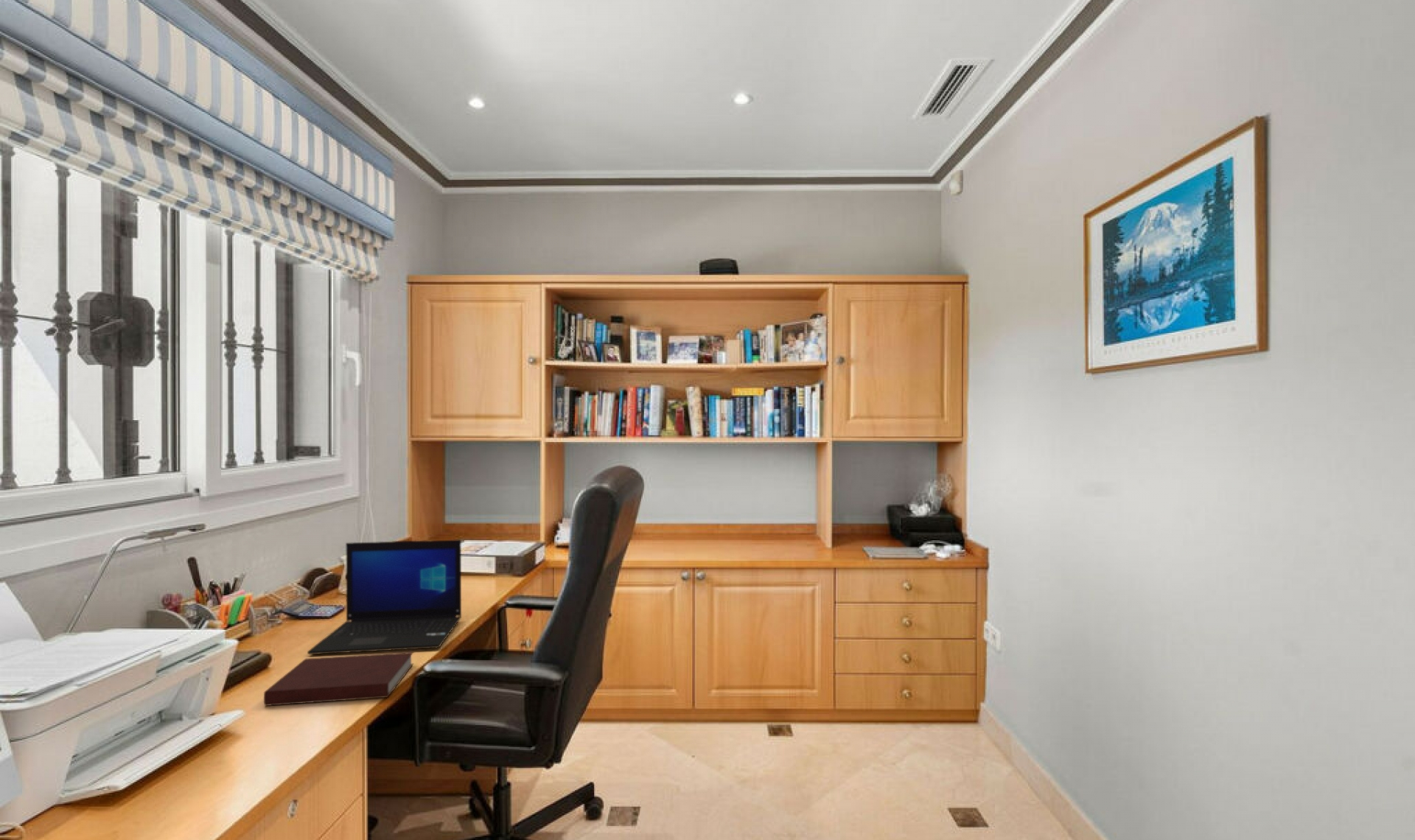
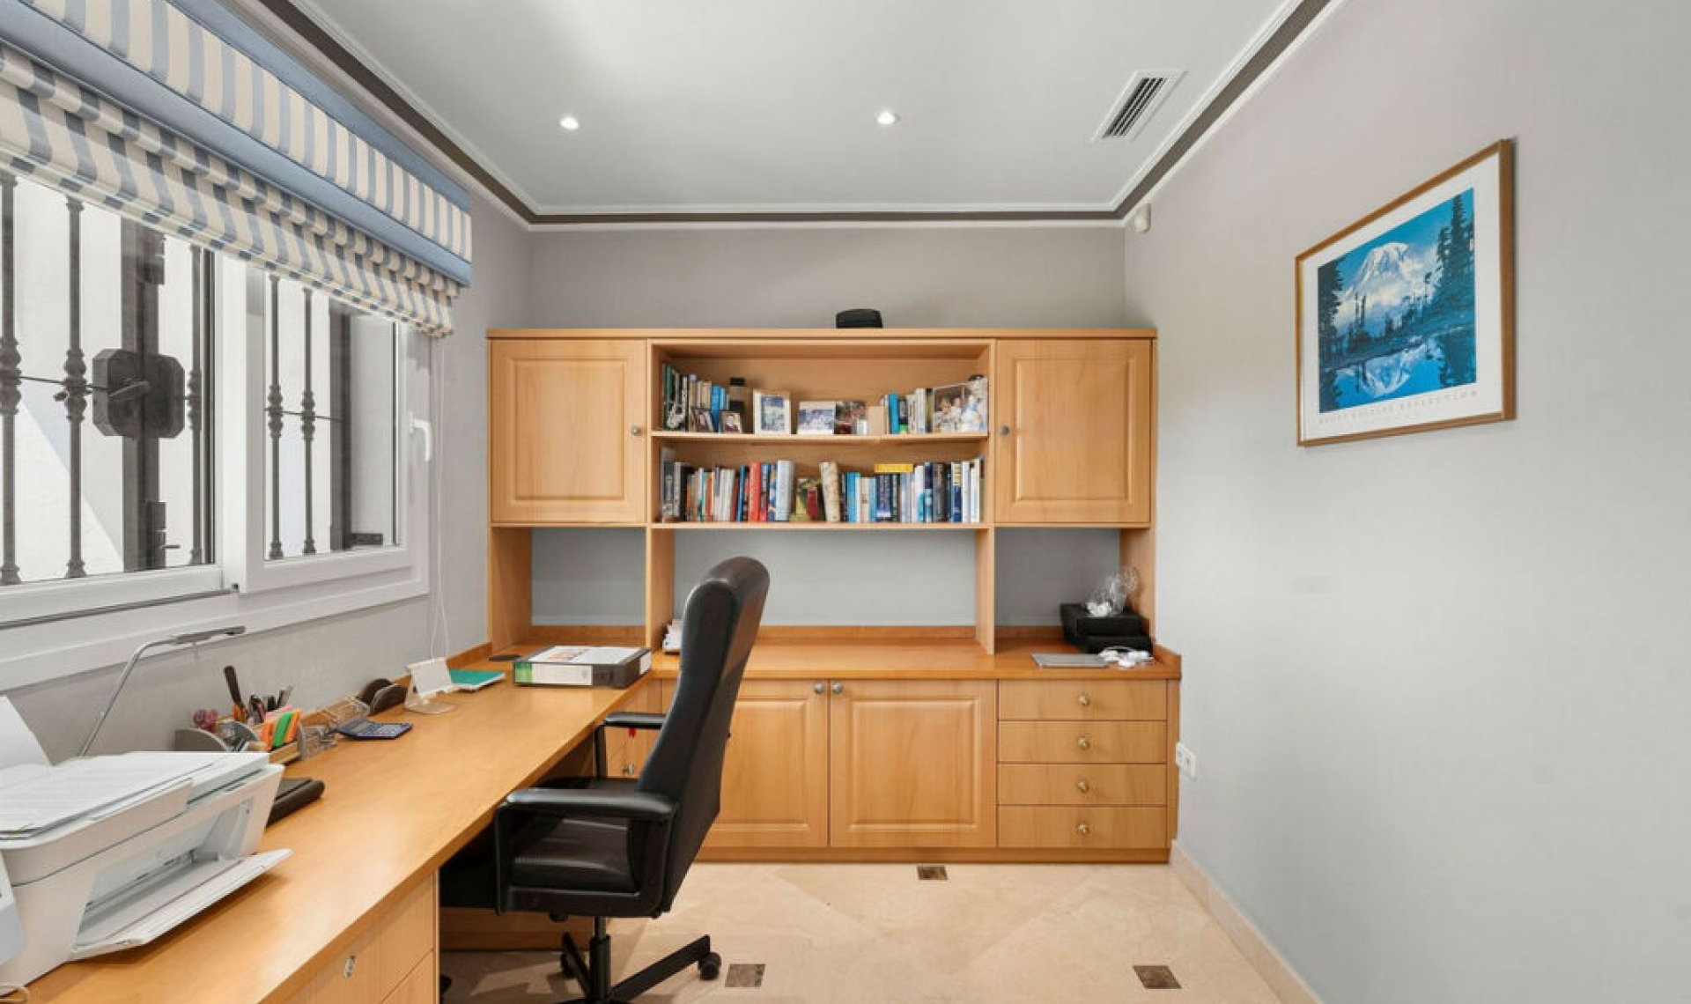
- laptop [307,539,462,655]
- notebook [263,651,414,707]
